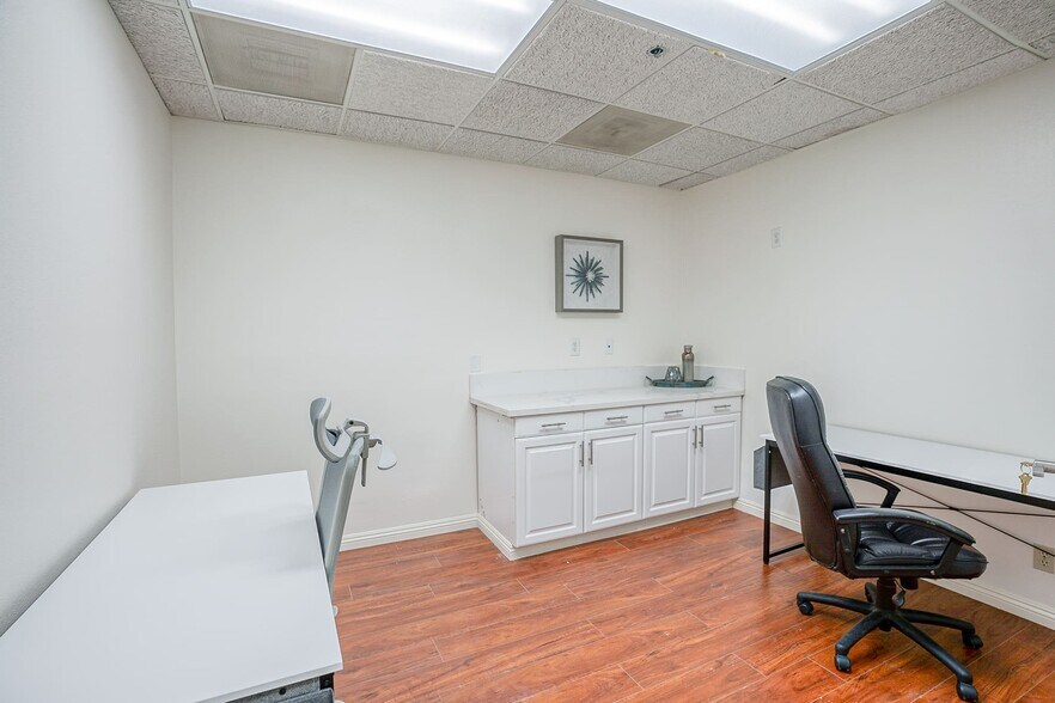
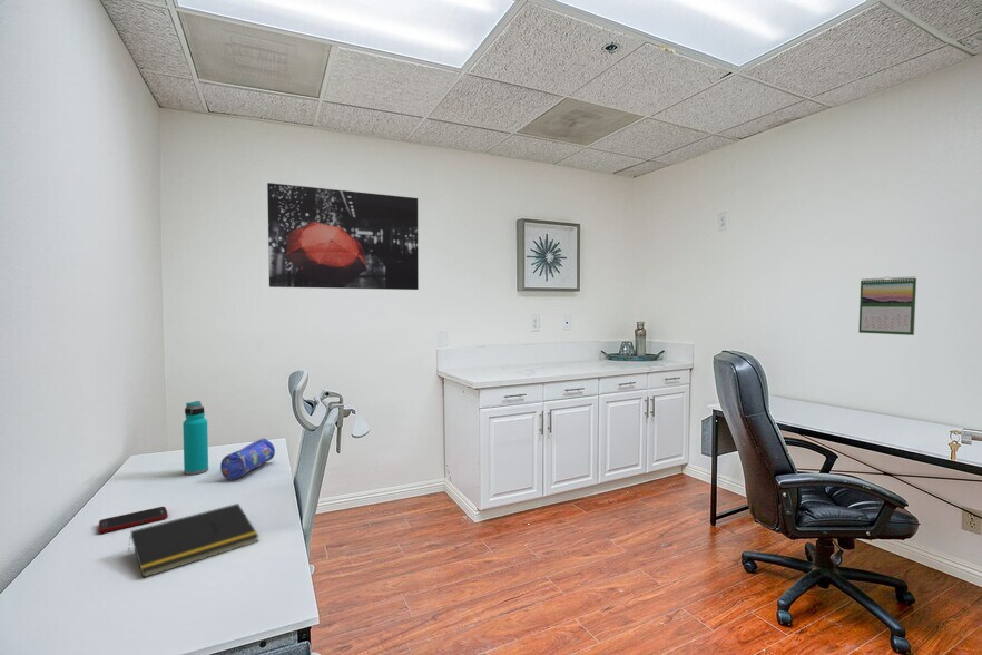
+ notepad [127,502,261,579]
+ calendar [857,275,917,336]
+ cell phone [98,506,169,534]
+ wall art [266,182,420,291]
+ water bottle [181,400,209,476]
+ pencil case [219,437,276,480]
